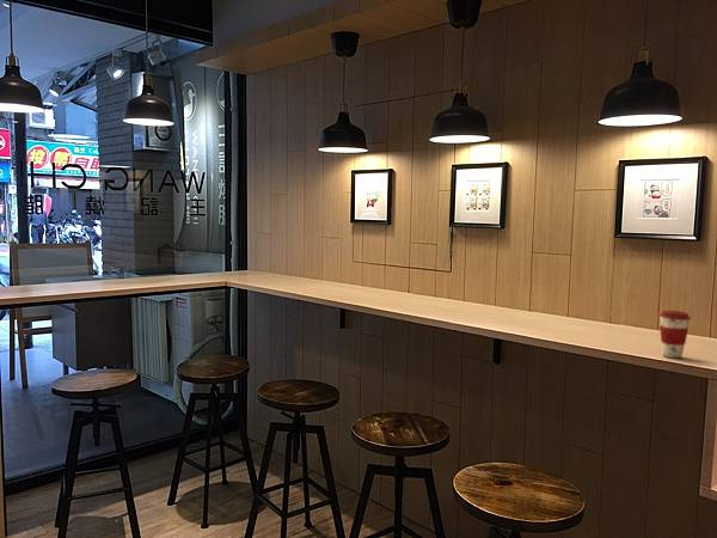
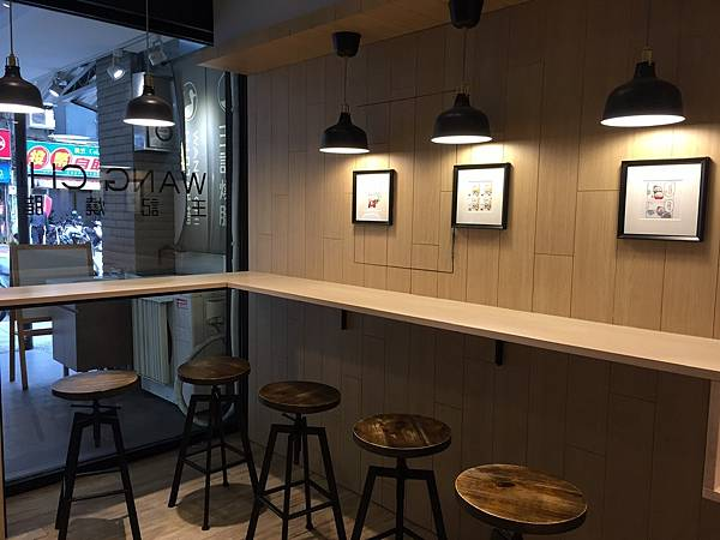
- coffee cup [658,310,692,359]
